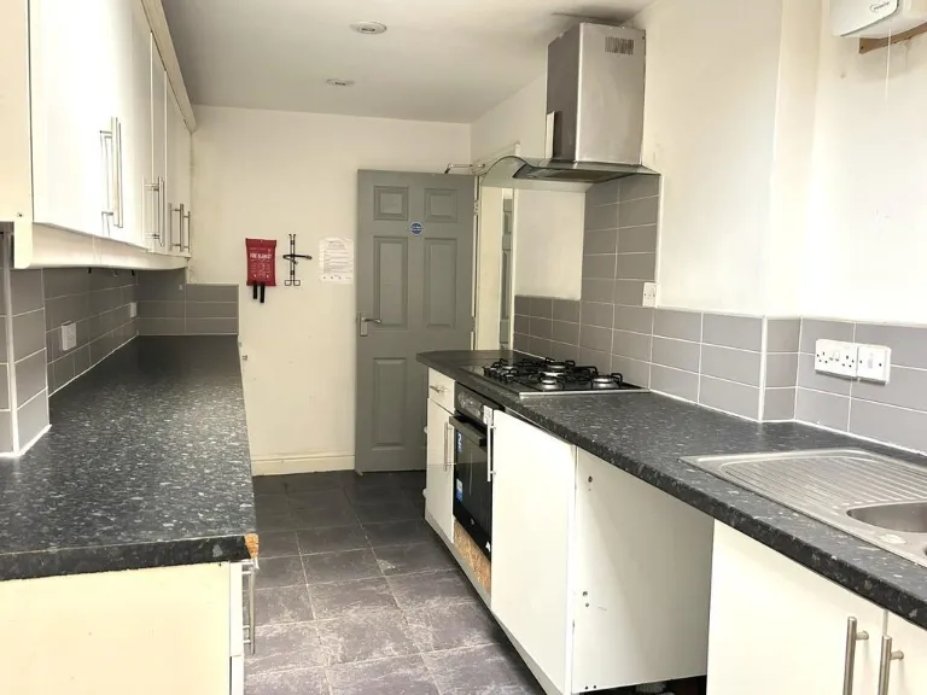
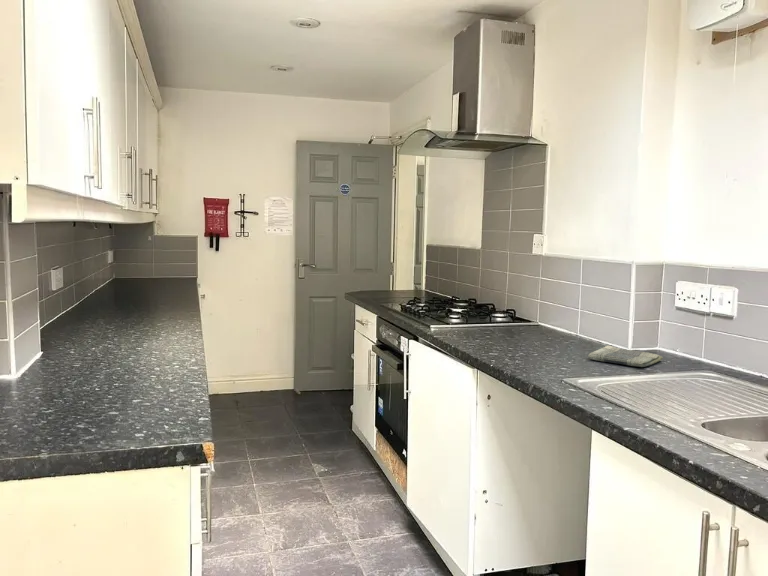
+ dish towel [587,344,664,368]
